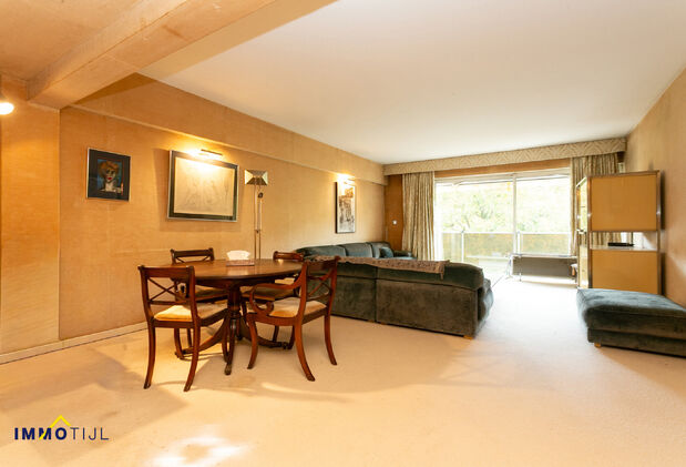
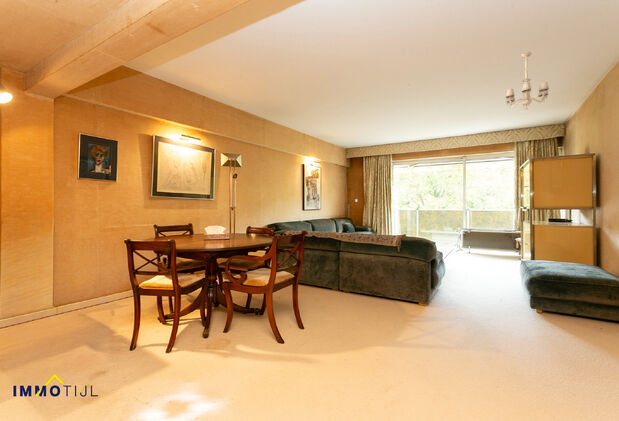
+ chandelier [505,51,550,111]
